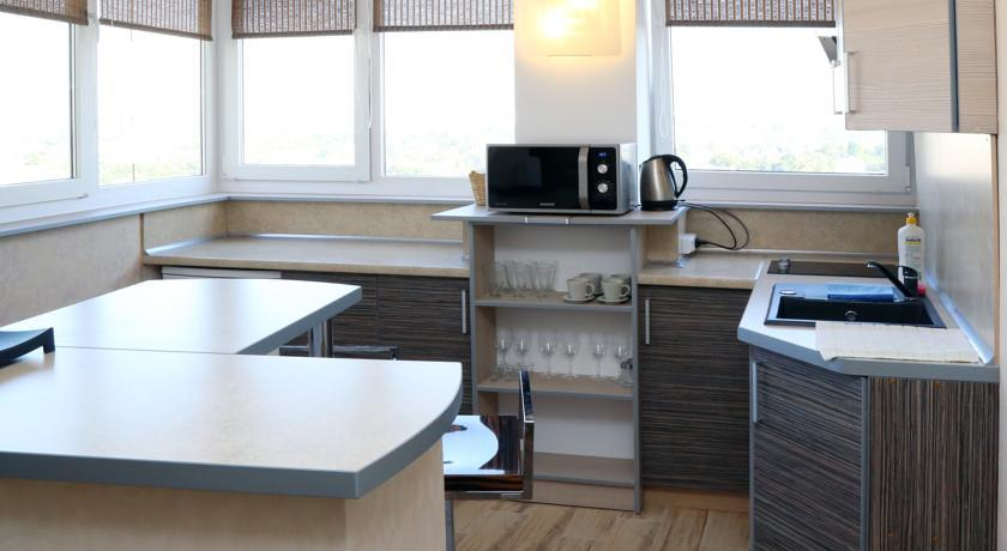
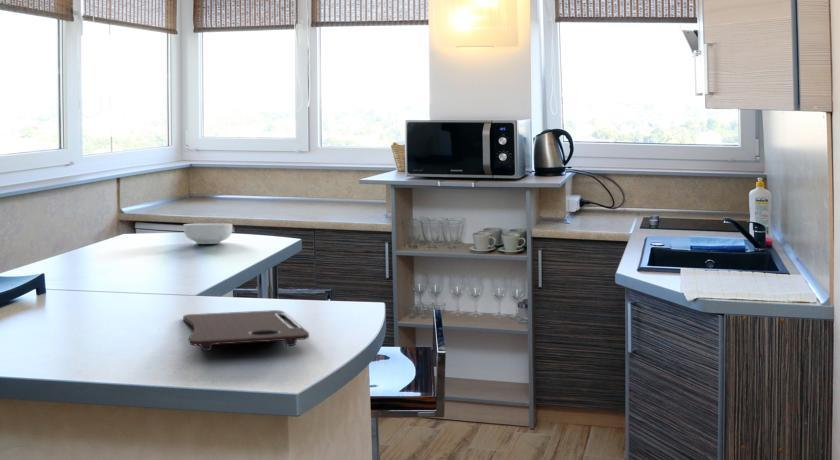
+ cutting board [182,309,310,352]
+ cereal bowl [182,222,234,245]
